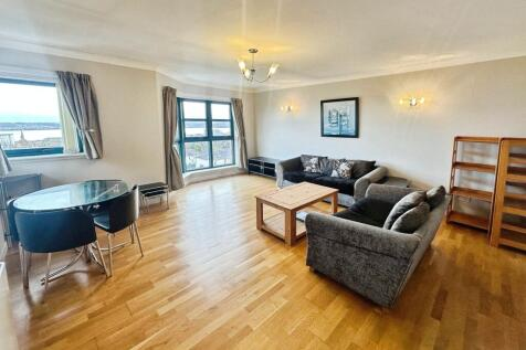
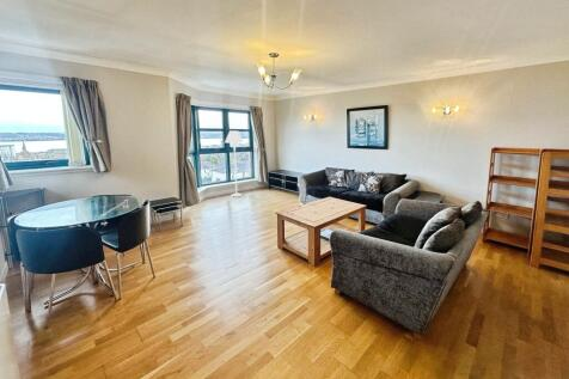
+ floor lamp [224,129,245,198]
